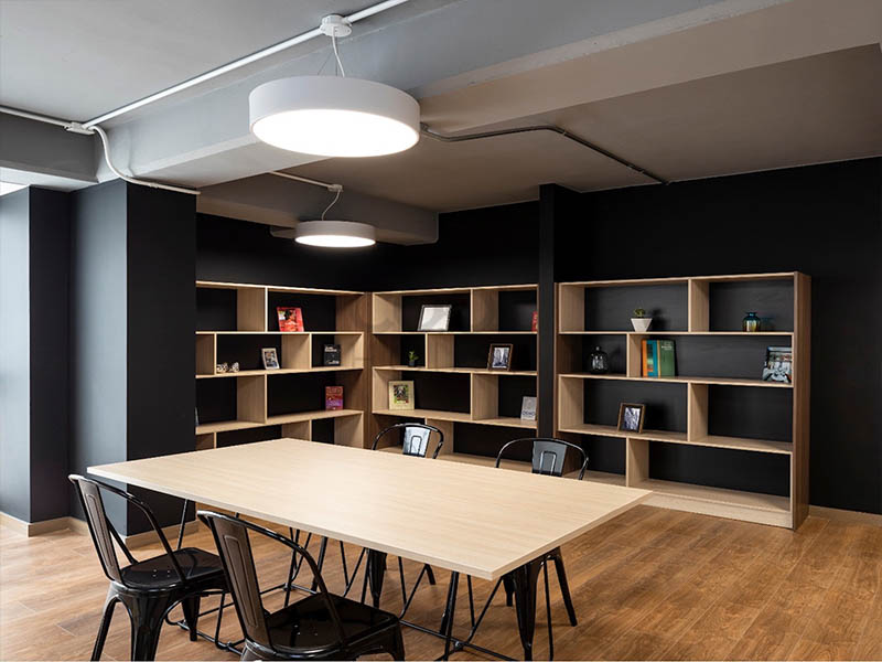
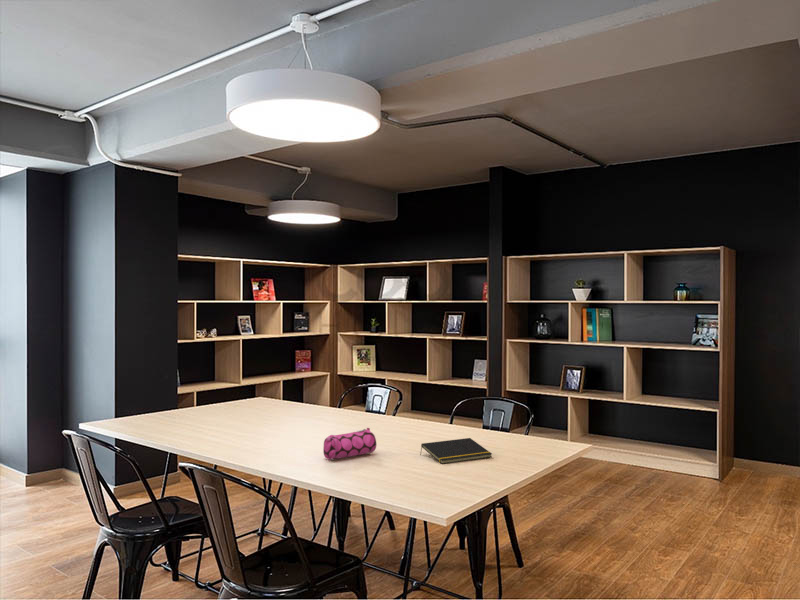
+ notepad [419,437,493,465]
+ pencil case [322,427,377,461]
